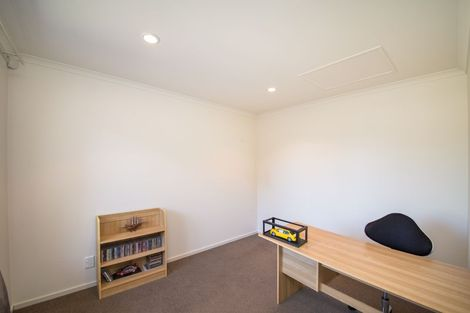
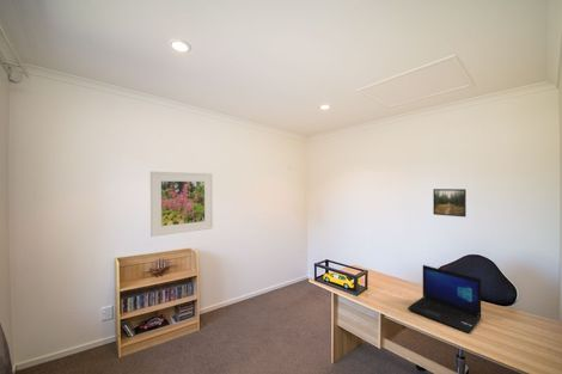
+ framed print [432,188,468,217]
+ laptop [407,264,482,335]
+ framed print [149,171,214,238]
